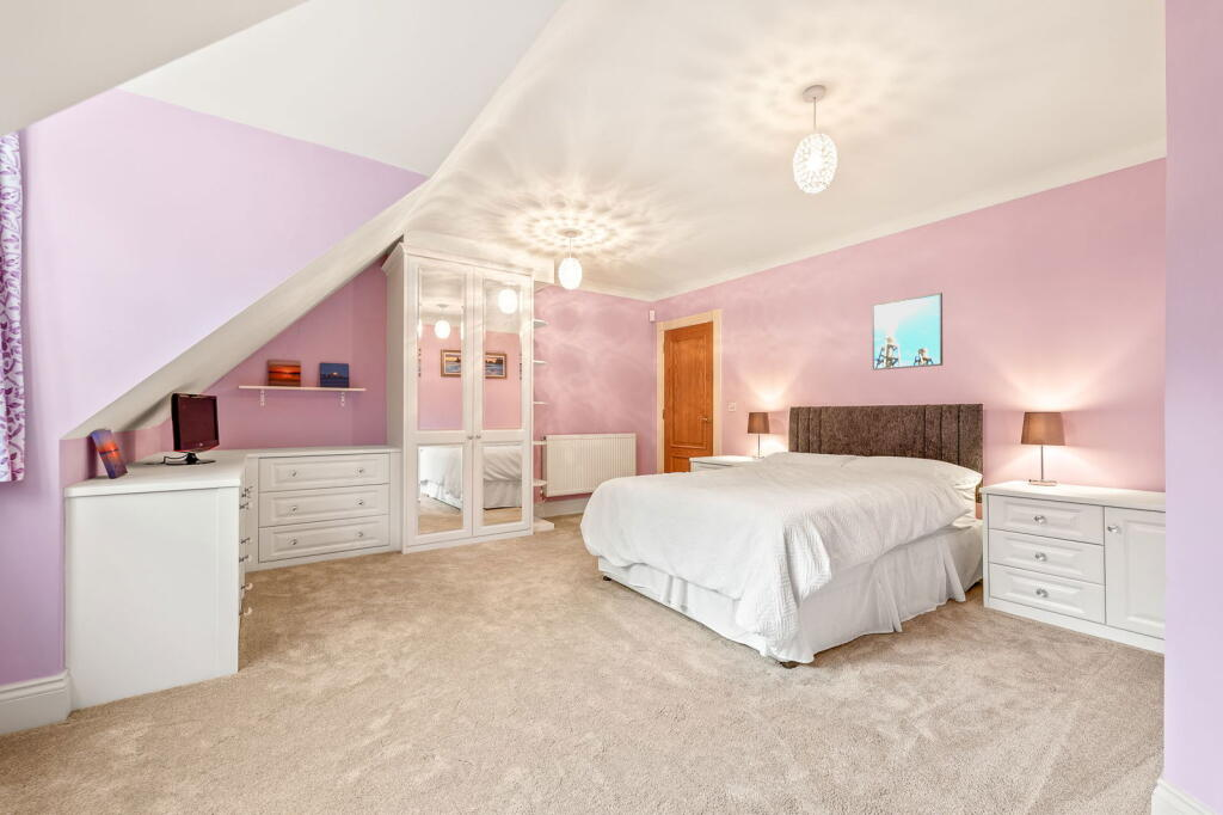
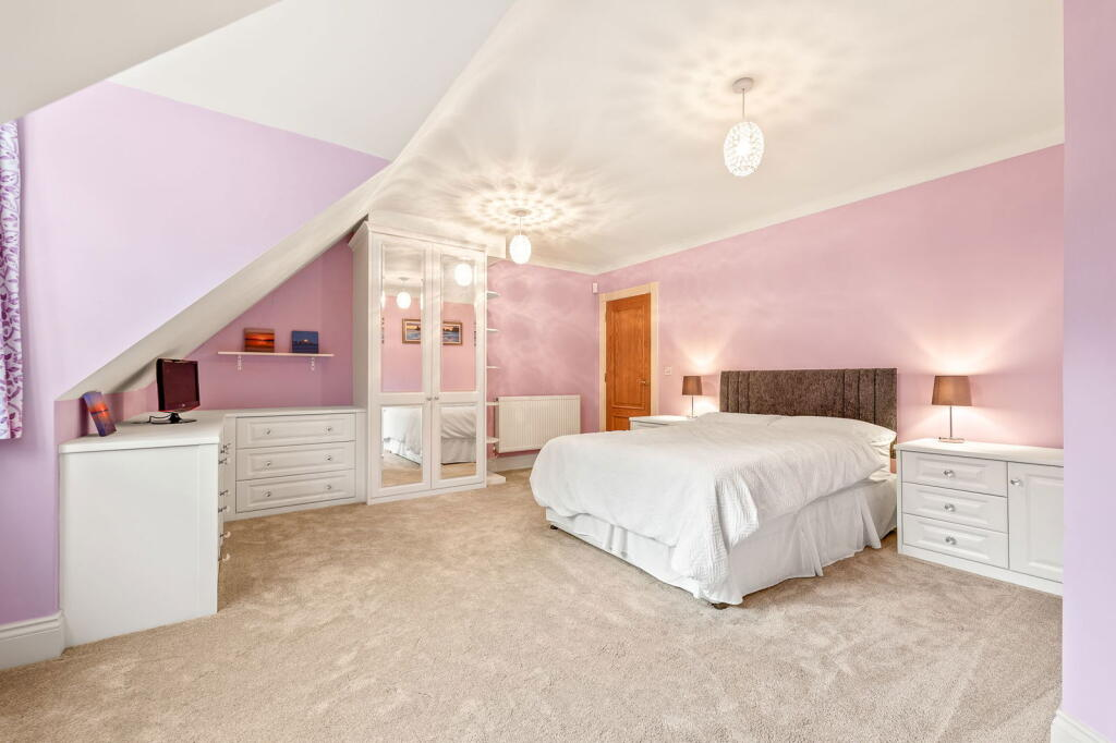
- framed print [871,292,944,372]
